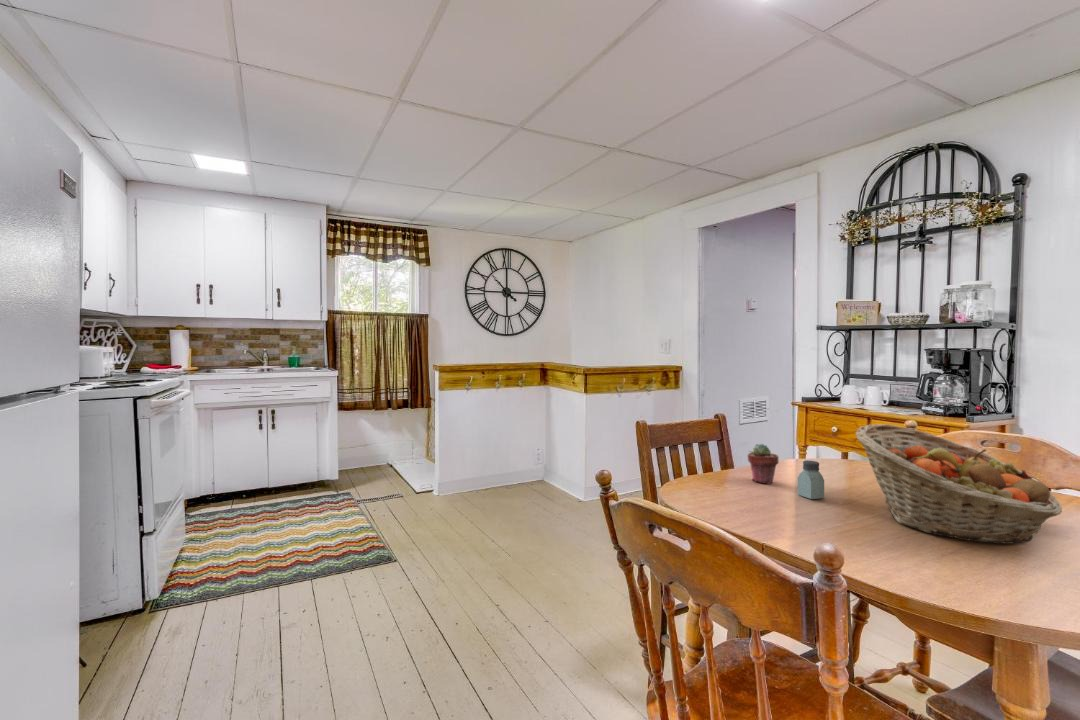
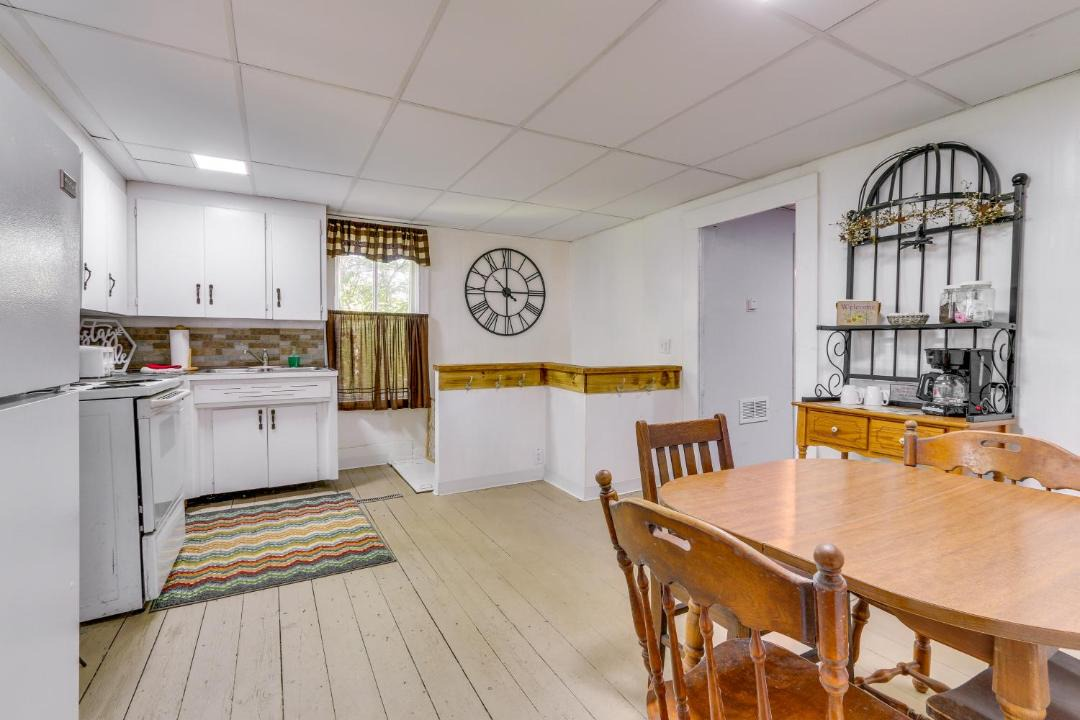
- fruit basket [855,423,1063,545]
- potted succulent [747,443,780,485]
- saltshaker [796,459,825,500]
